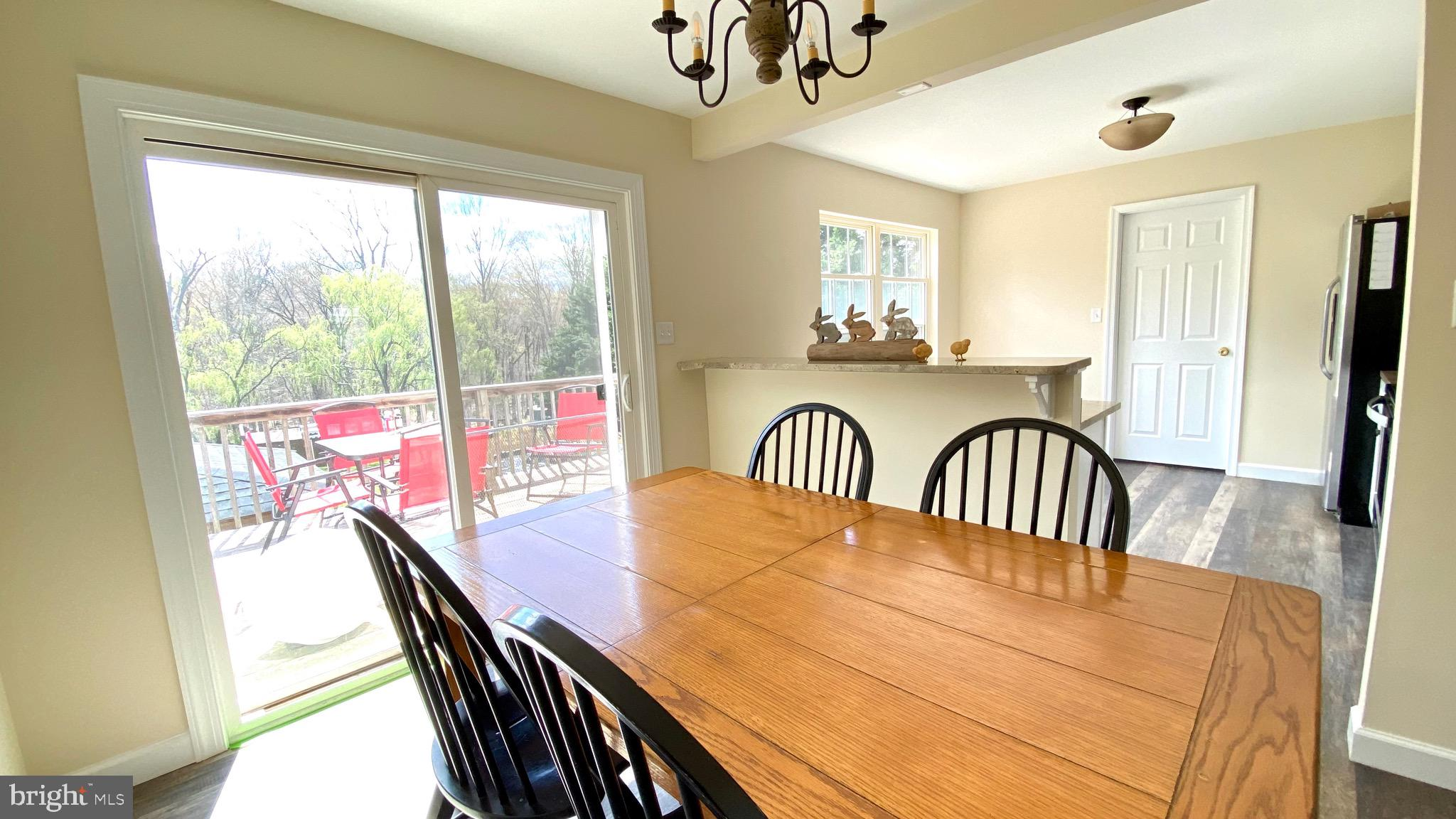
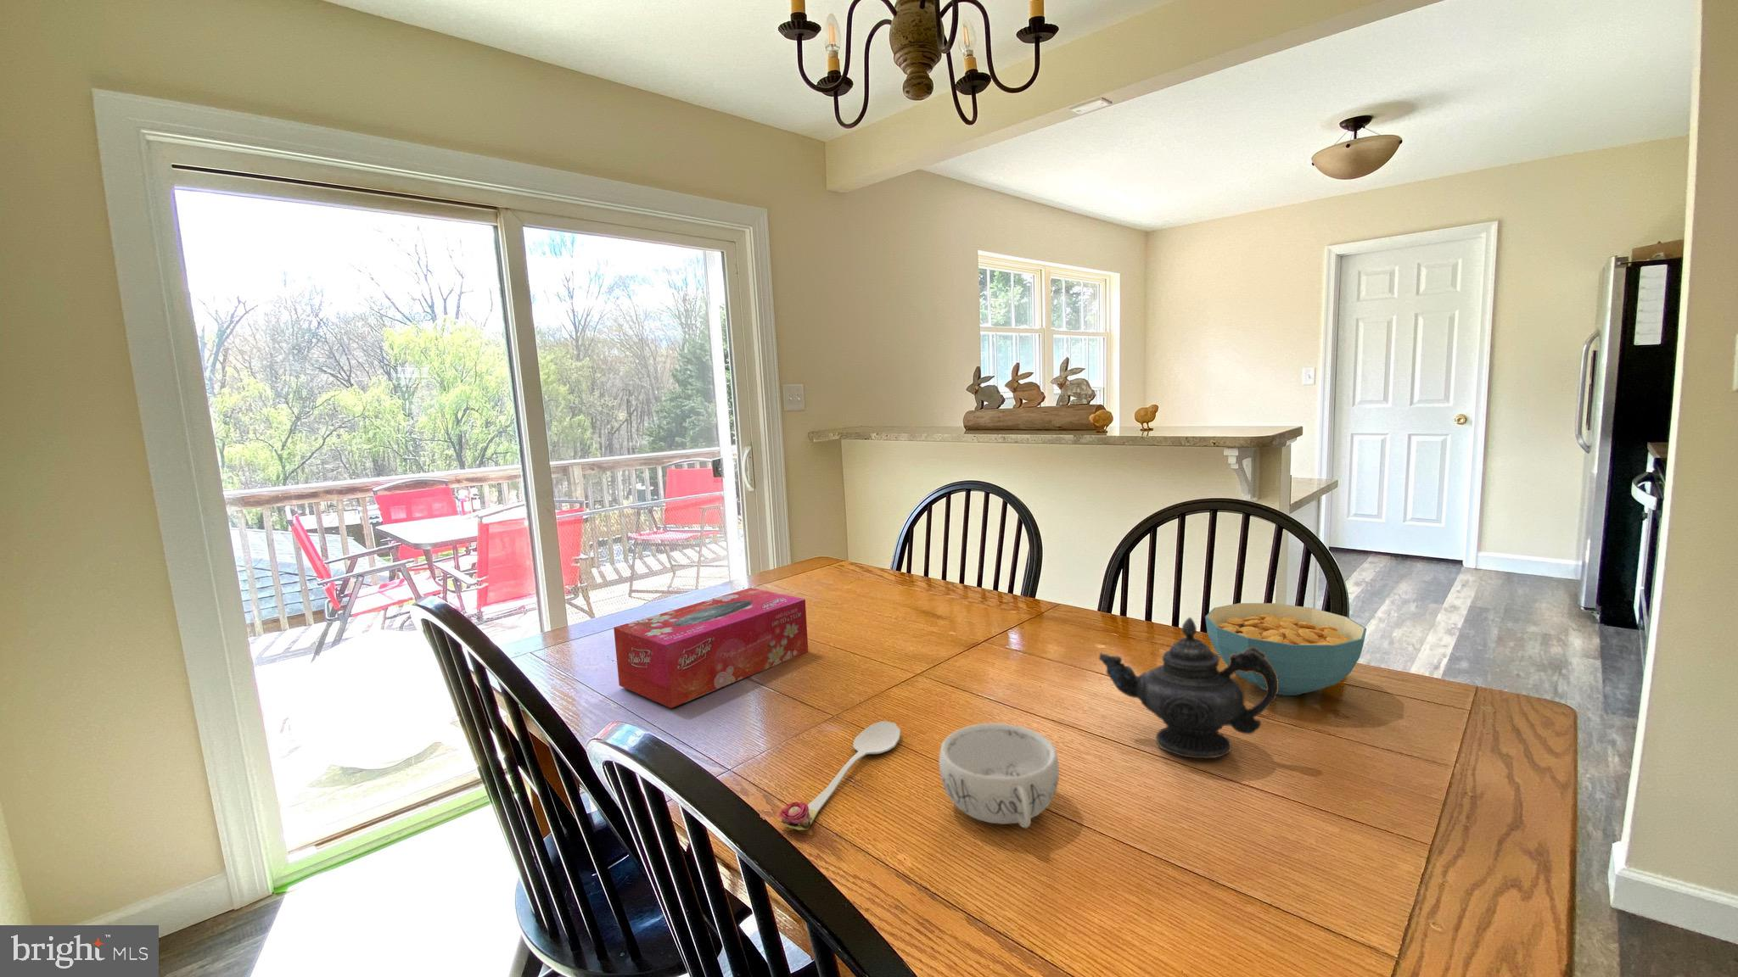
+ decorative bowl [938,723,1060,829]
+ spoon [778,721,901,831]
+ tissue box [612,587,809,709]
+ teapot [1098,617,1278,759]
+ cereal bowl [1204,602,1367,697]
